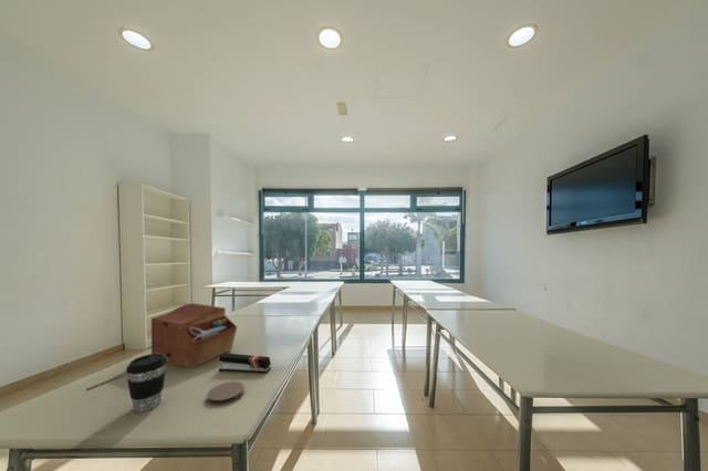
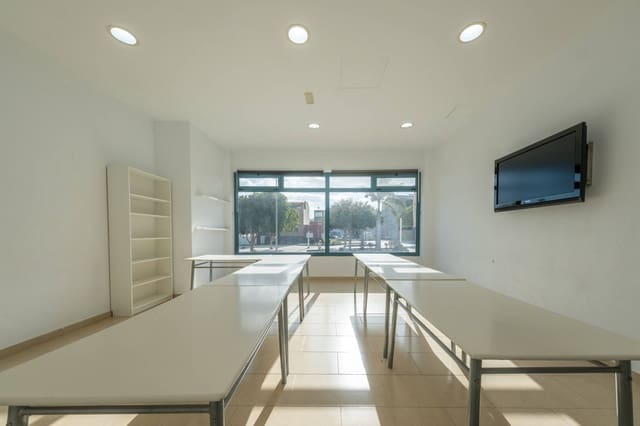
- sewing box [150,302,238,369]
- pen [86,370,127,390]
- coaster [207,380,246,406]
- coffee cup [125,353,168,414]
- stapler [218,353,272,374]
